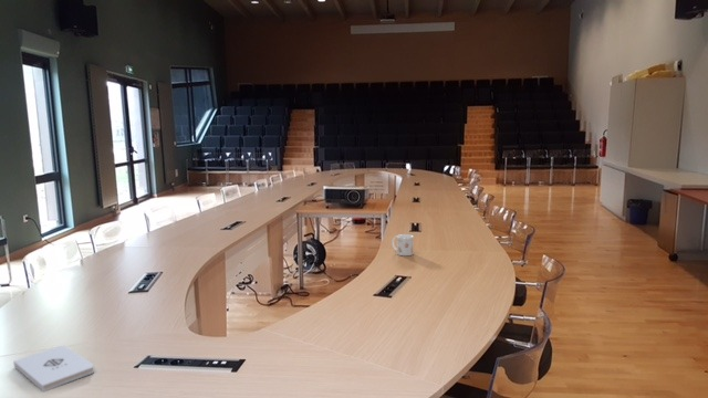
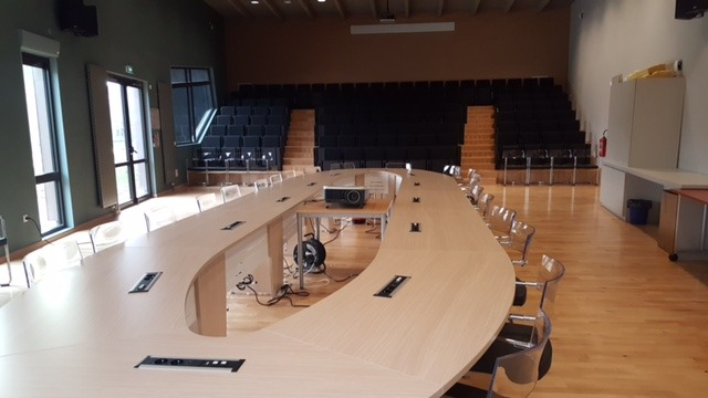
- notepad [12,345,95,392]
- mug [391,233,415,256]
